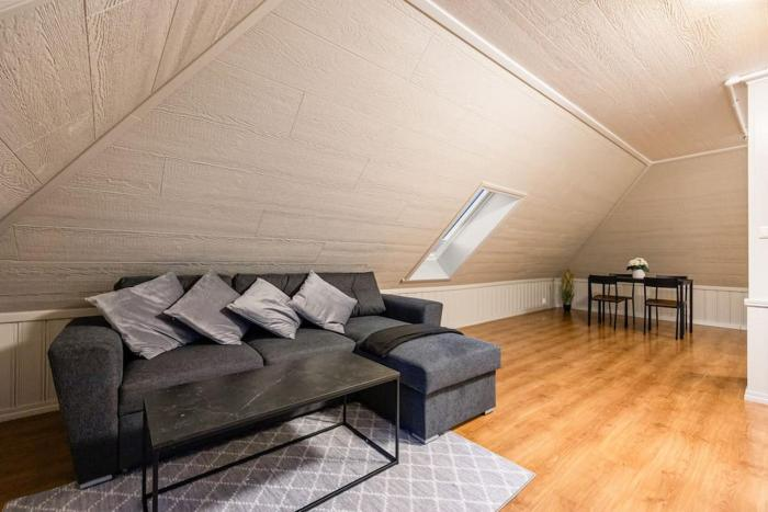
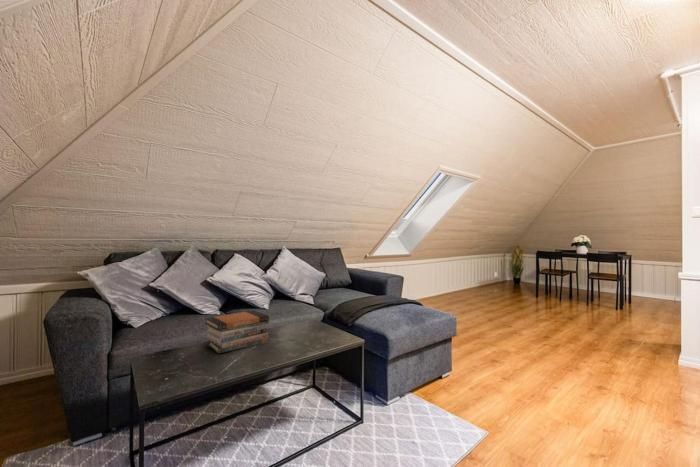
+ book stack [204,309,270,355]
